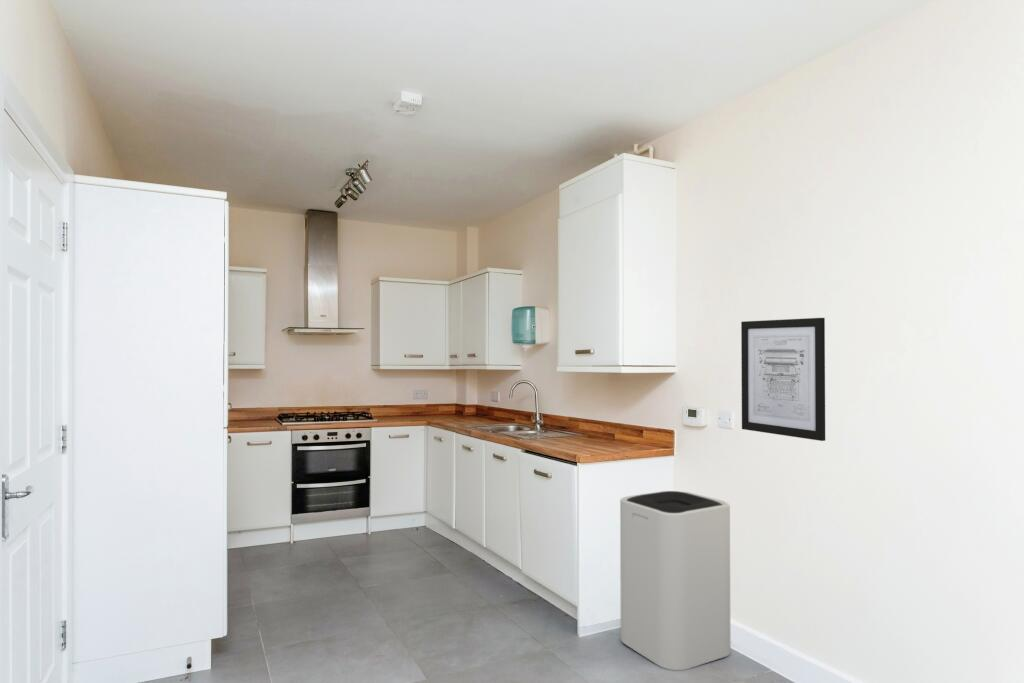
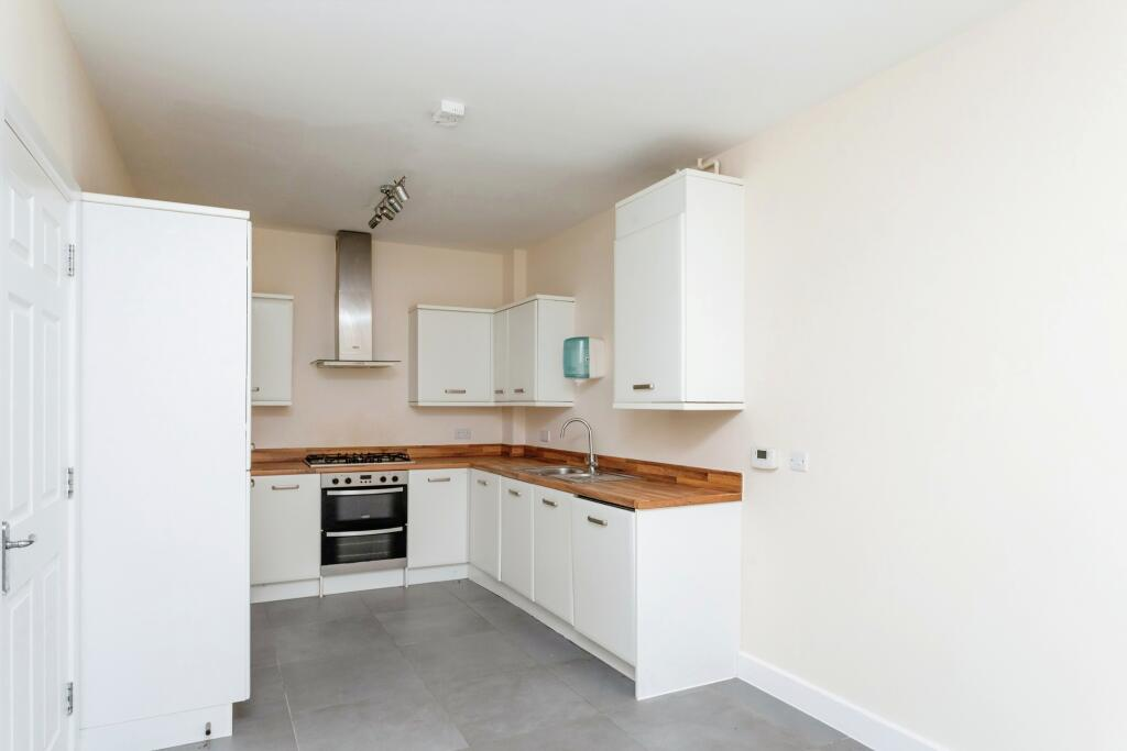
- trash can [619,490,732,671]
- wall art [740,317,826,442]
